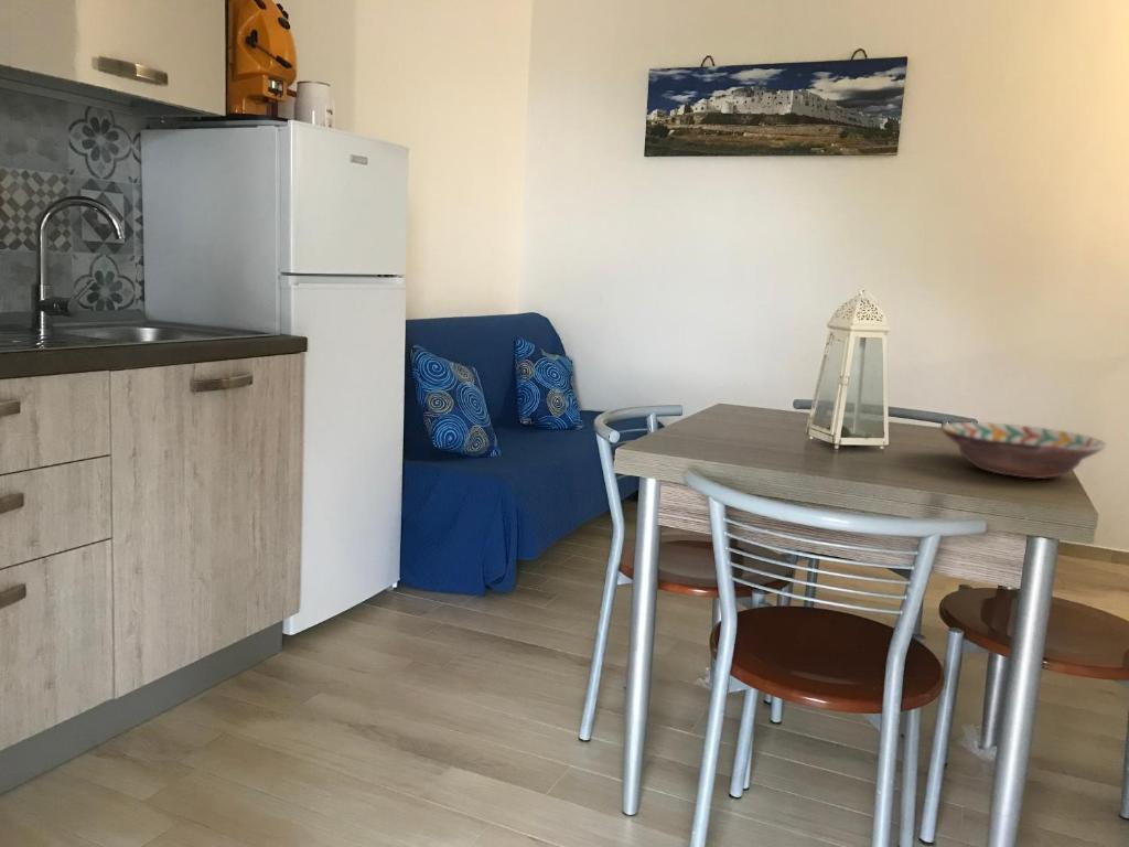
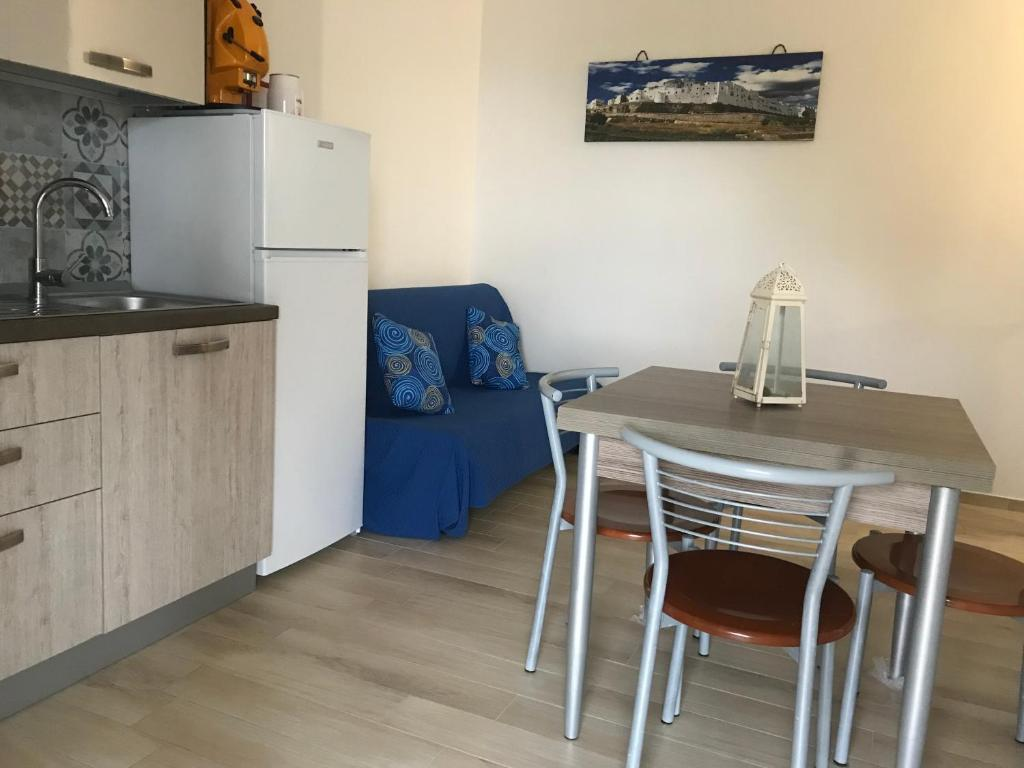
- decorative bowl [939,421,1108,480]
